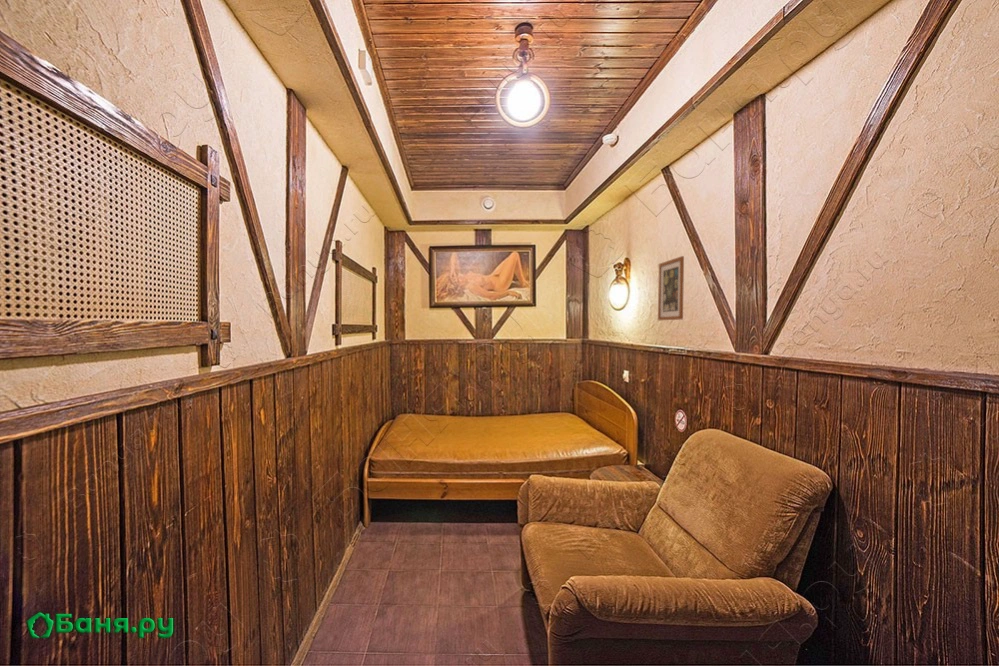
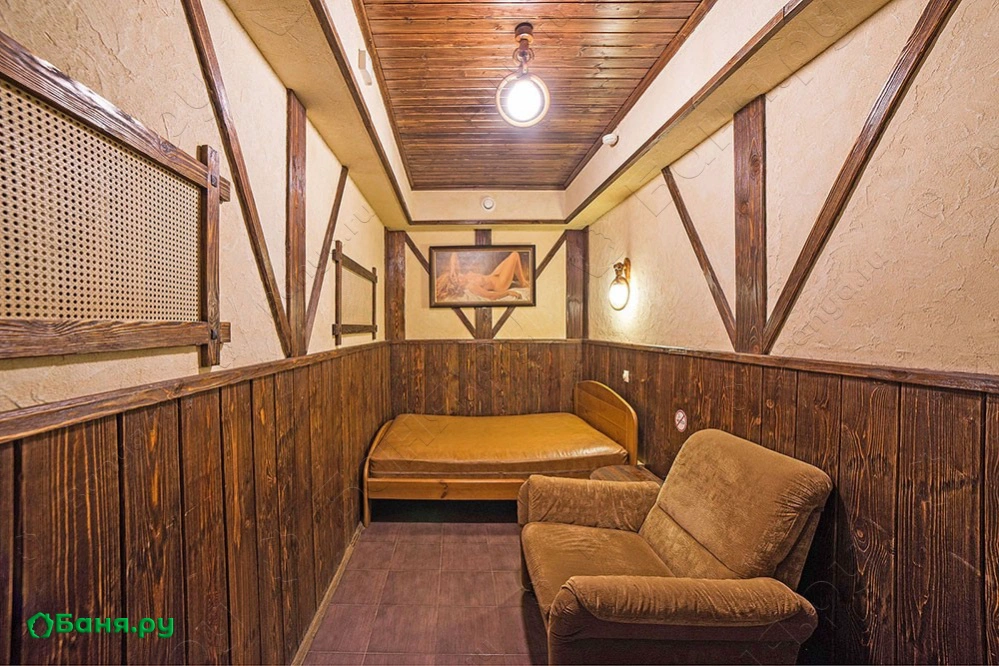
- wall art [657,255,685,321]
